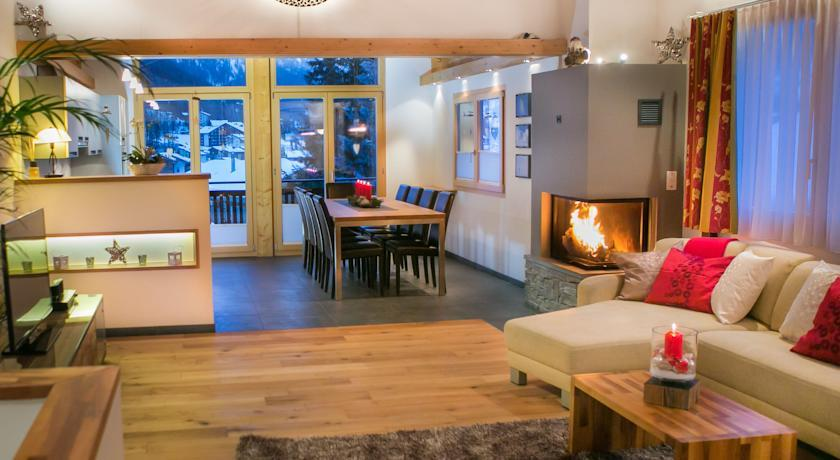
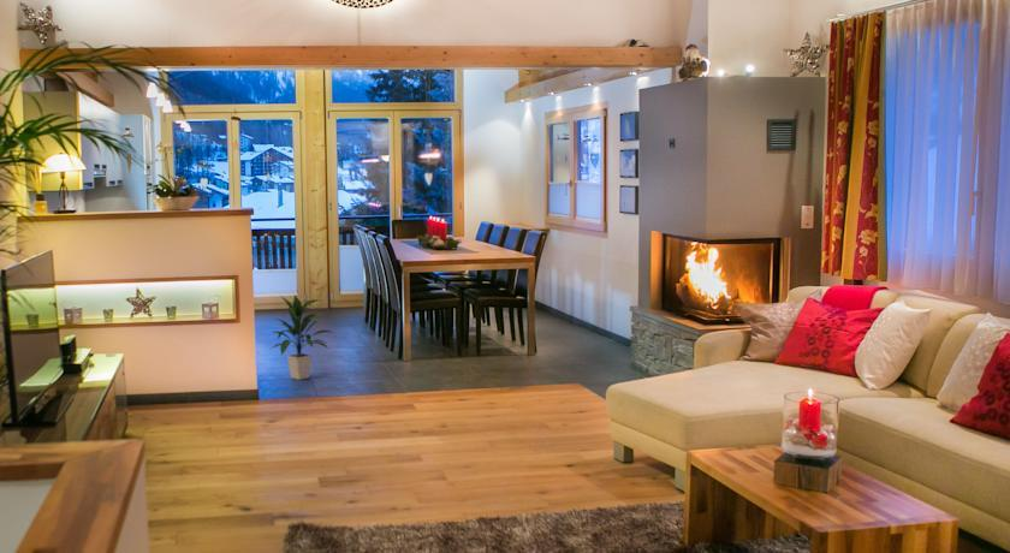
+ indoor plant [268,293,335,381]
